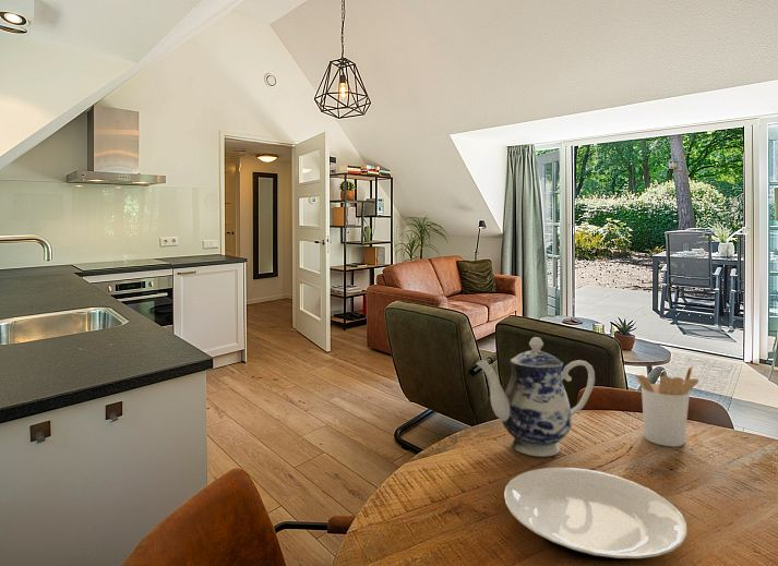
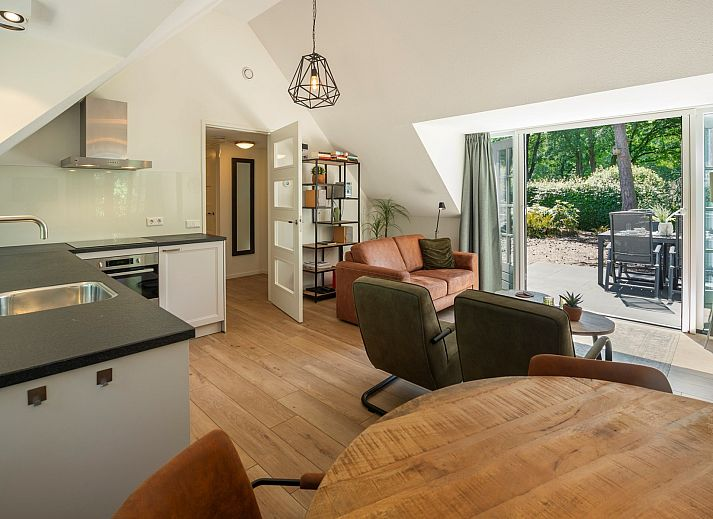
- utensil holder [634,365,701,447]
- plate [503,467,687,563]
- teapot [475,336,596,458]
